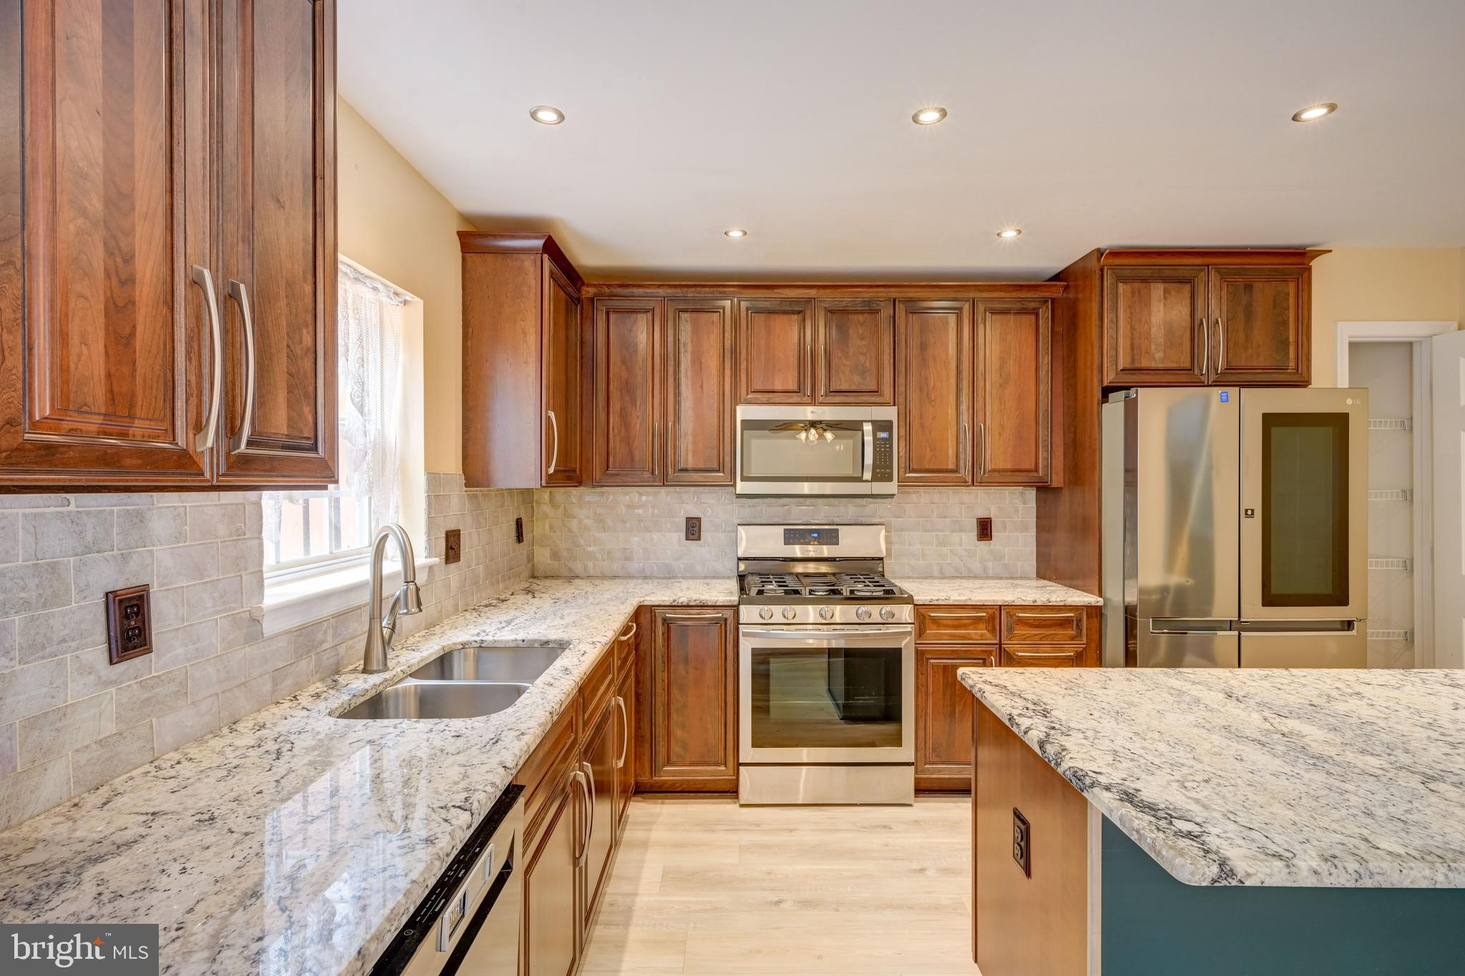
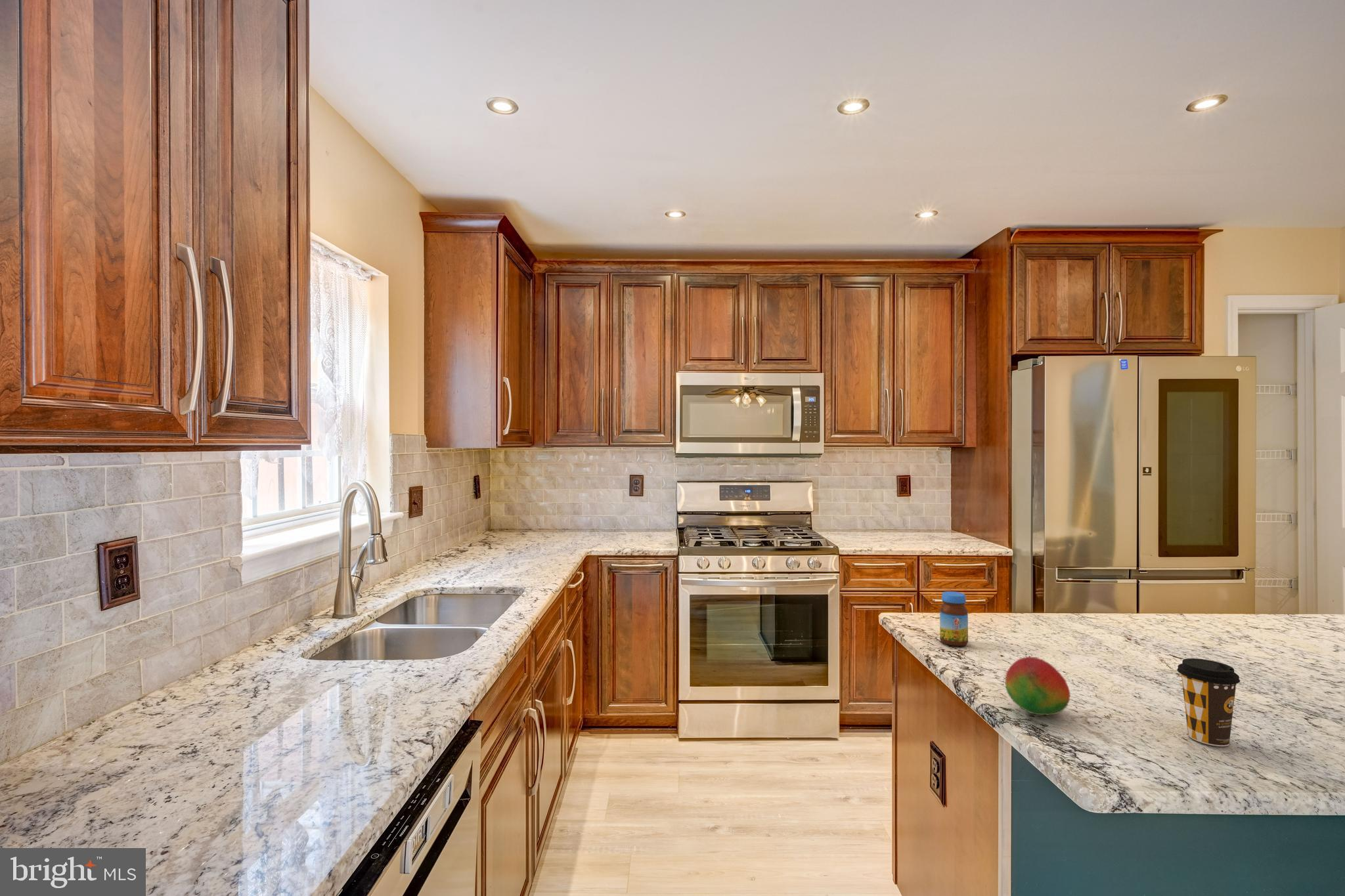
+ fruit [1004,656,1070,716]
+ coffee cup [1177,658,1241,747]
+ jar [939,591,969,647]
